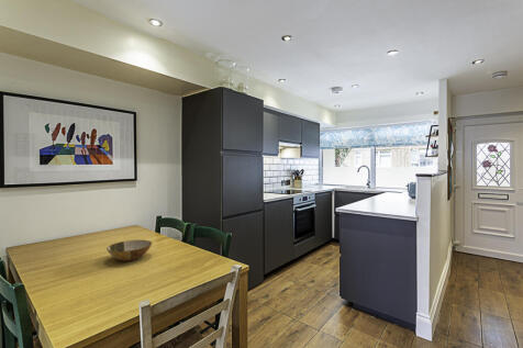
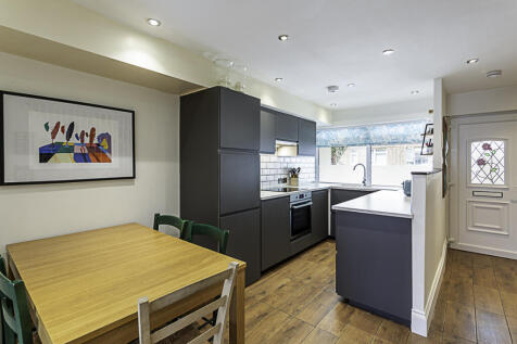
- bowl [105,239,153,262]
